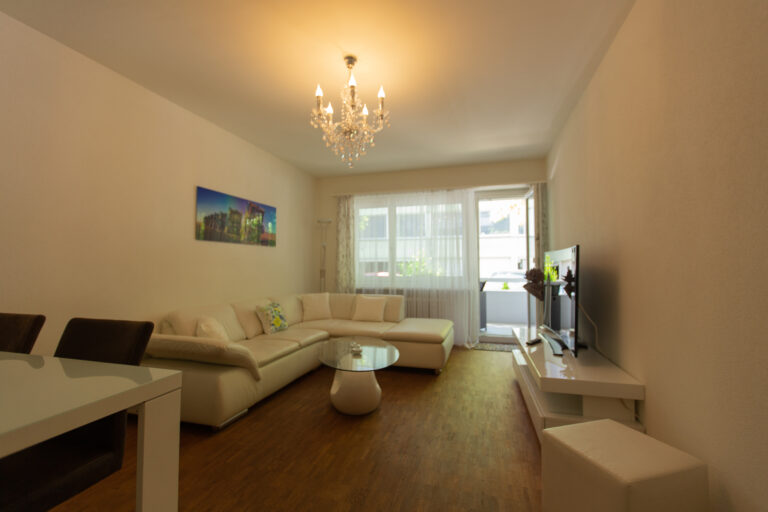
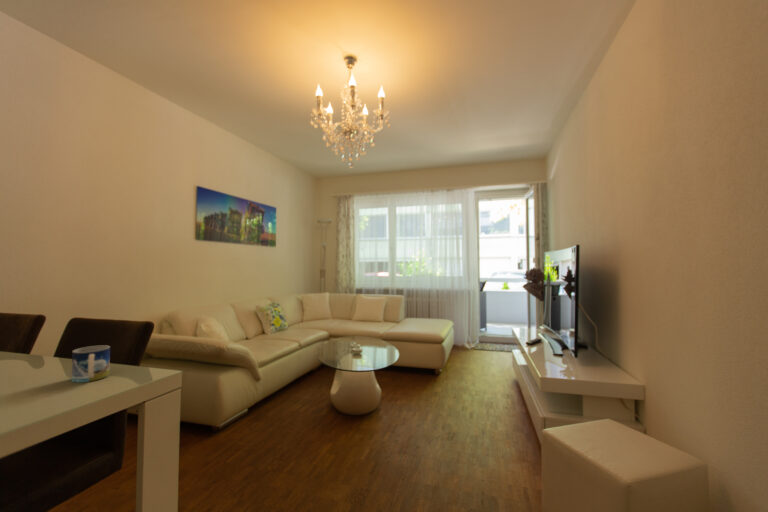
+ mug [70,344,111,383]
